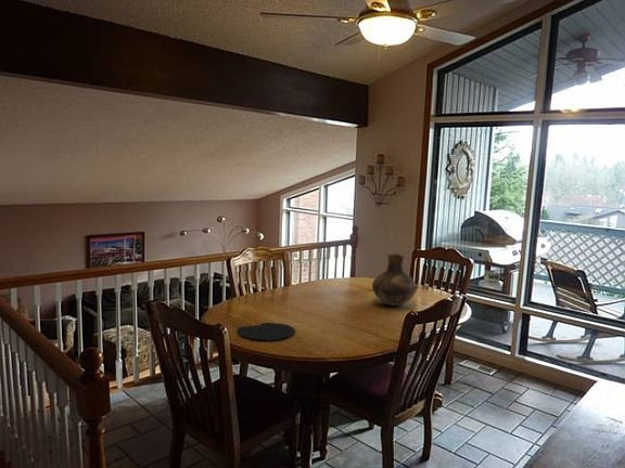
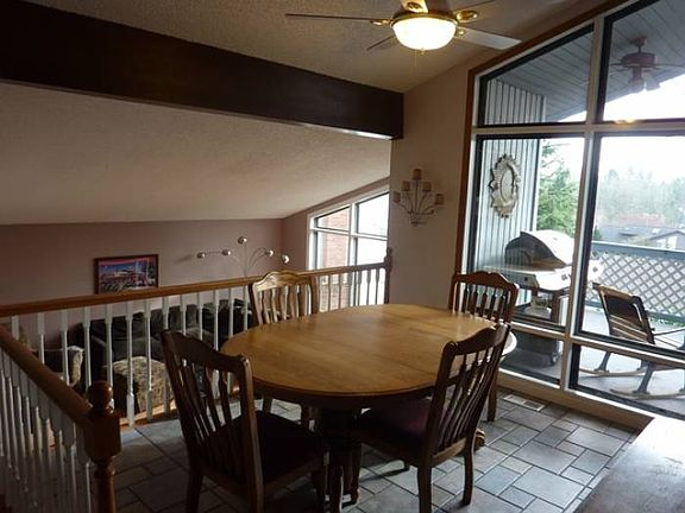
- plate [237,322,296,341]
- vase [371,253,418,307]
